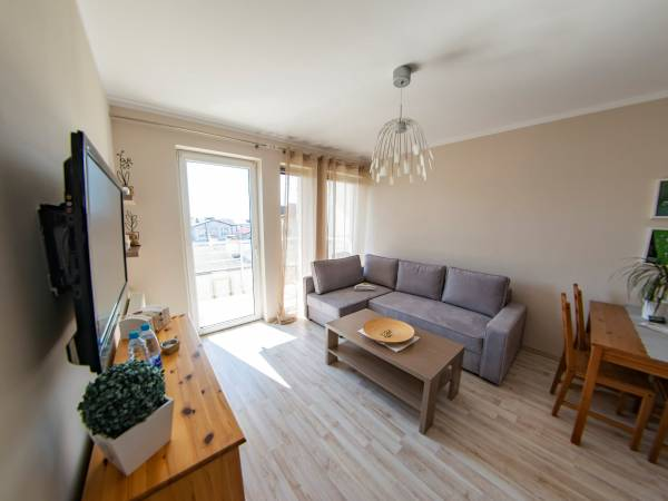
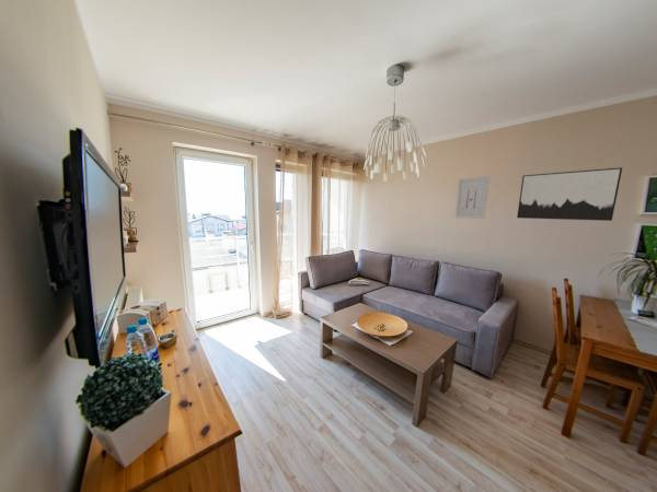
+ wall art [453,175,491,220]
+ wall art [516,166,623,222]
